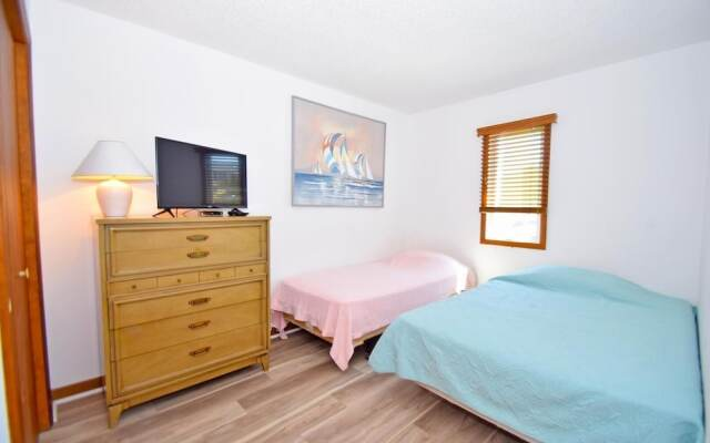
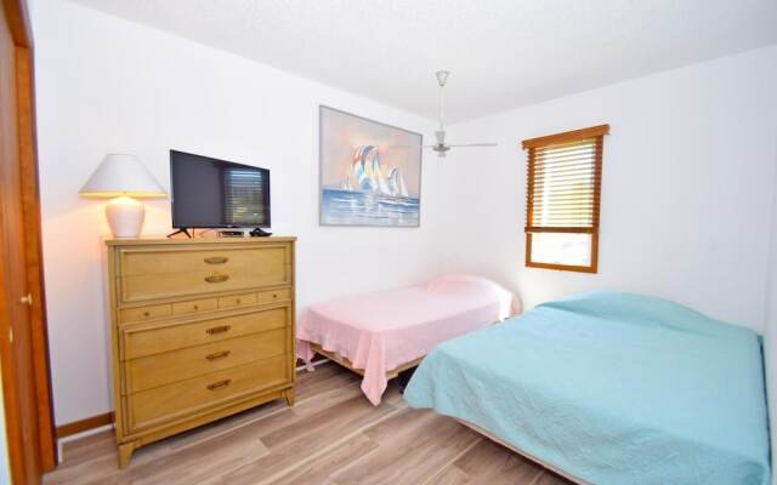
+ ceiling fan [387,69,498,159]
